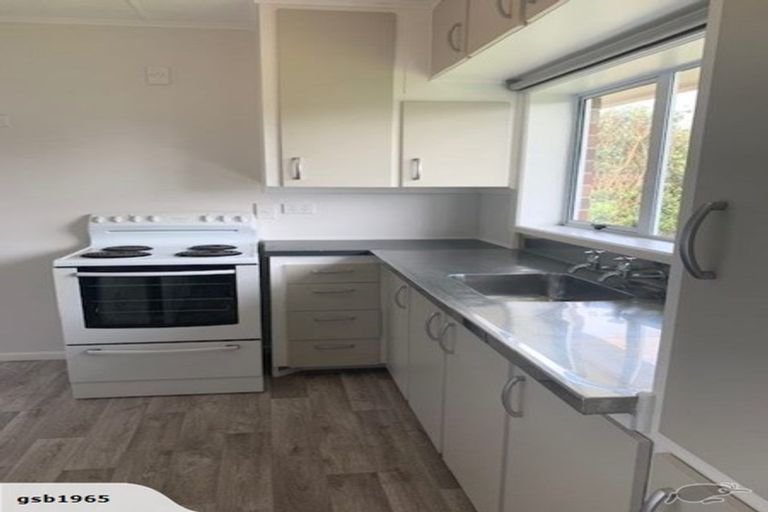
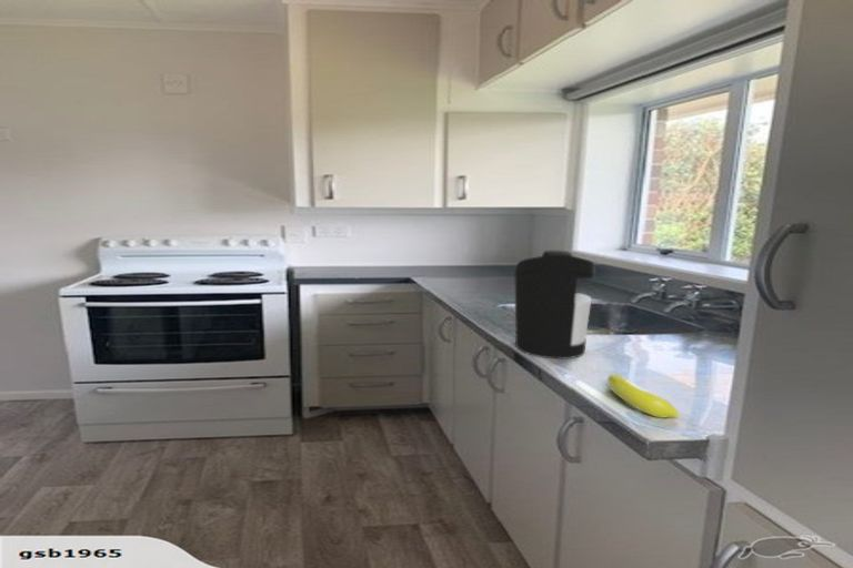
+ coffee maker [513,248,596,359]
+ banana [606,373,681,419]
